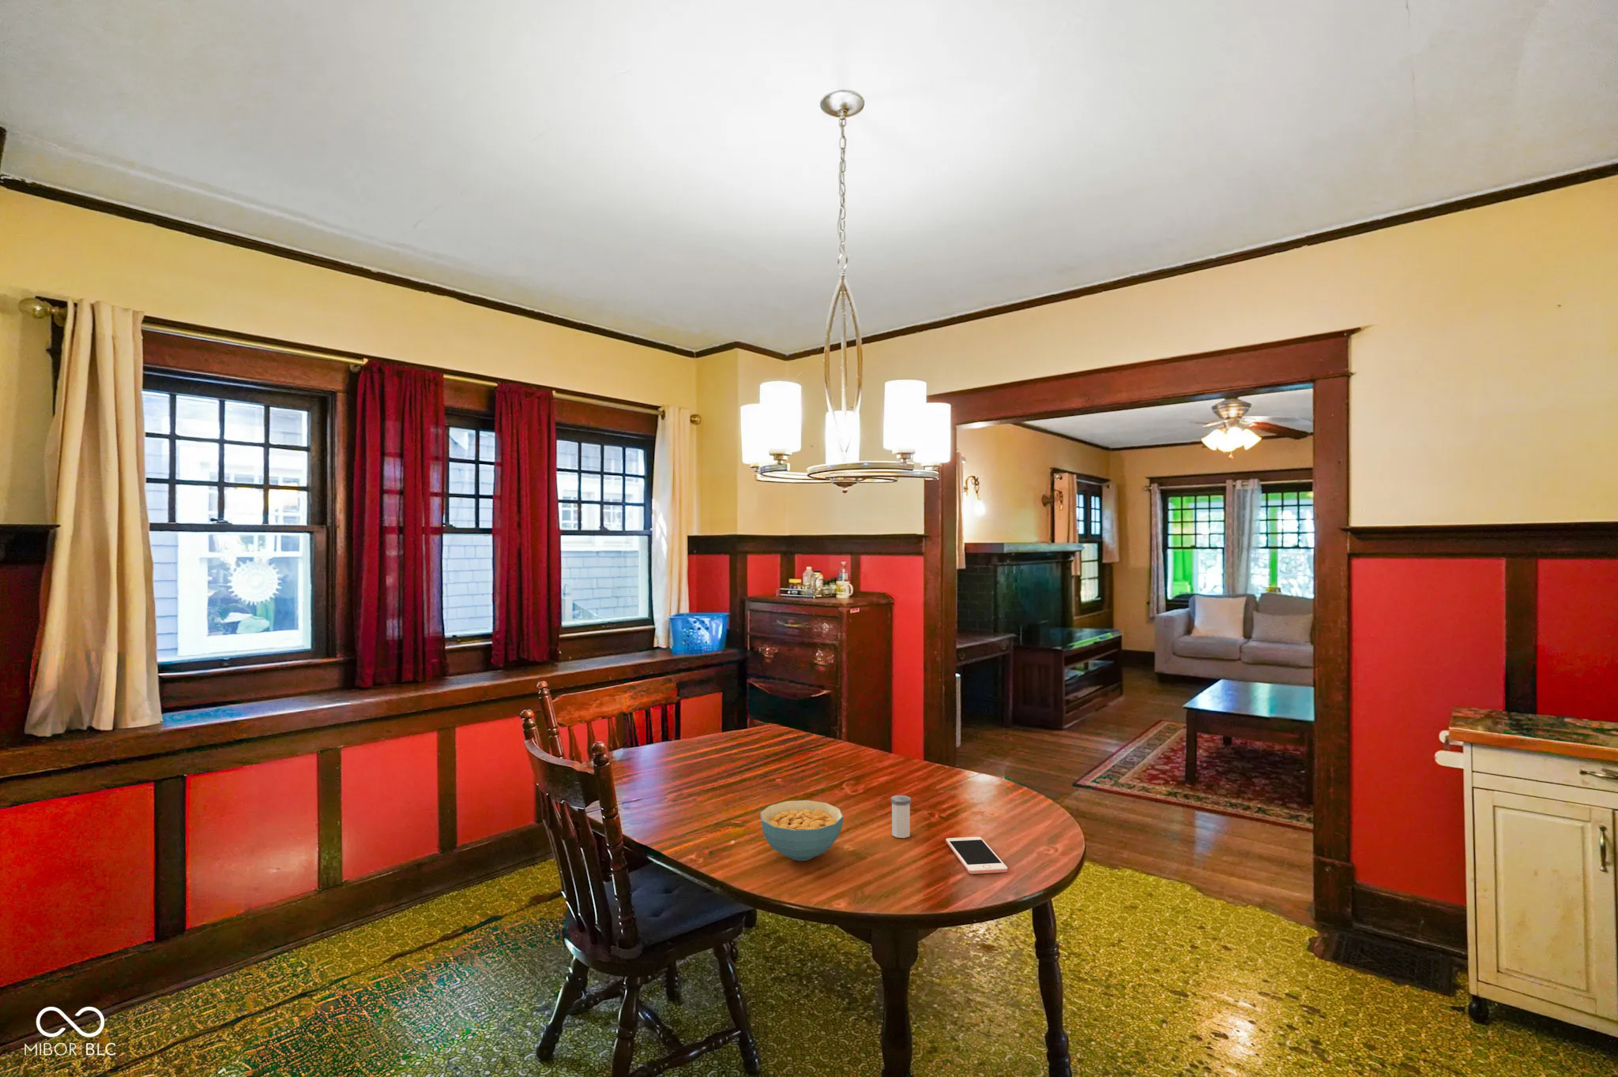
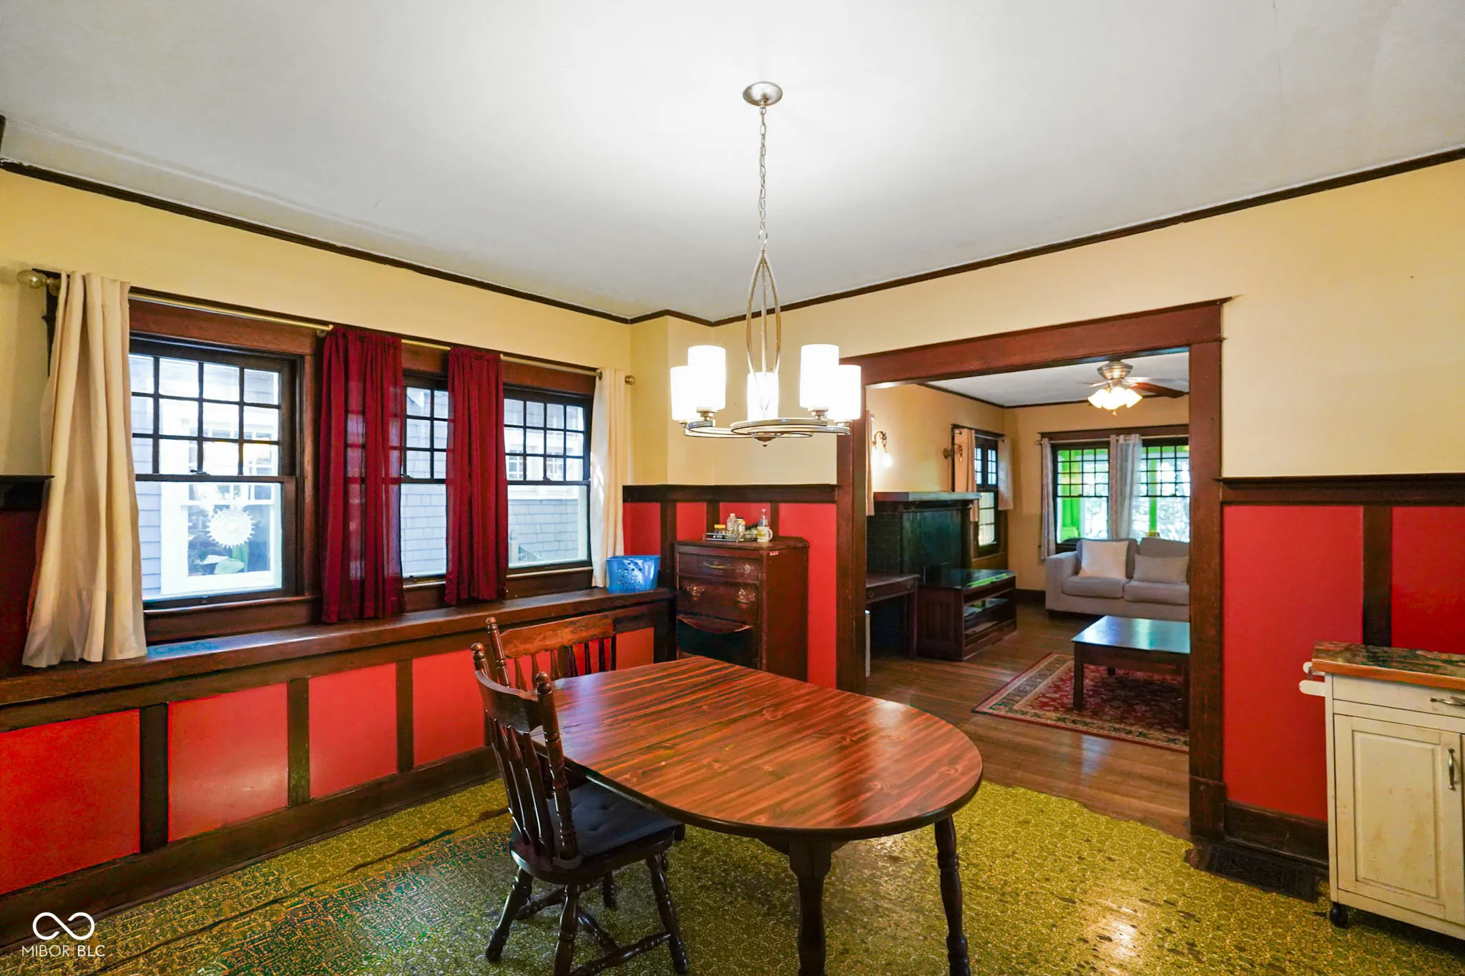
- cereal bowl [759,799,843,862]
- salt shaker [890,795,912,839]
- cell phone [944,837,1008,875]
